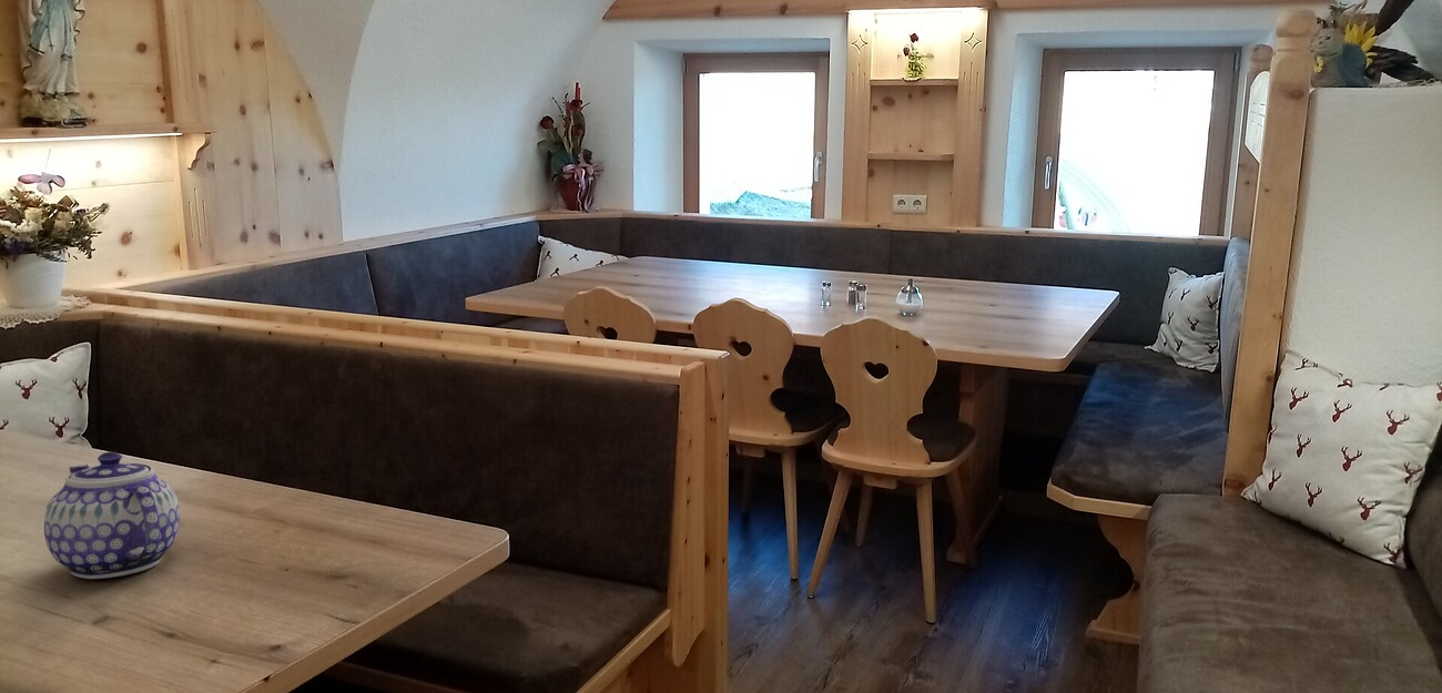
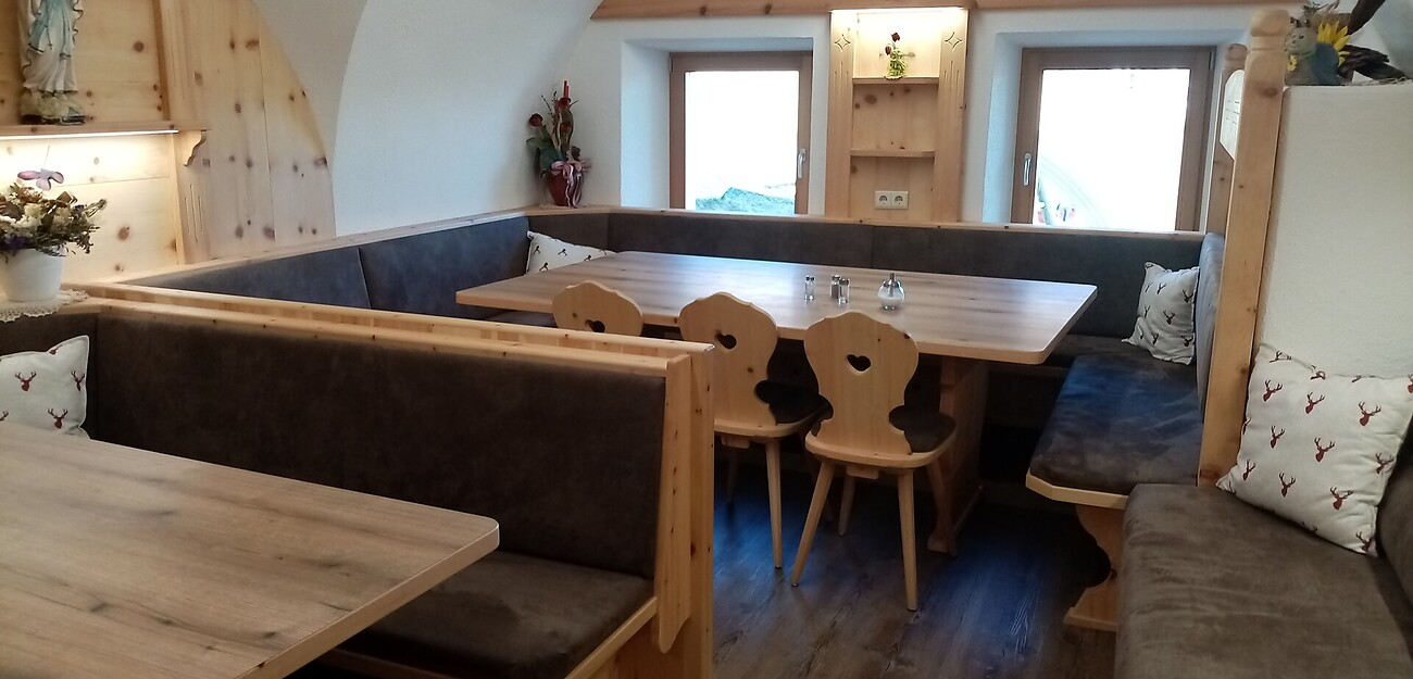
- teapot [43,450,181,580]
